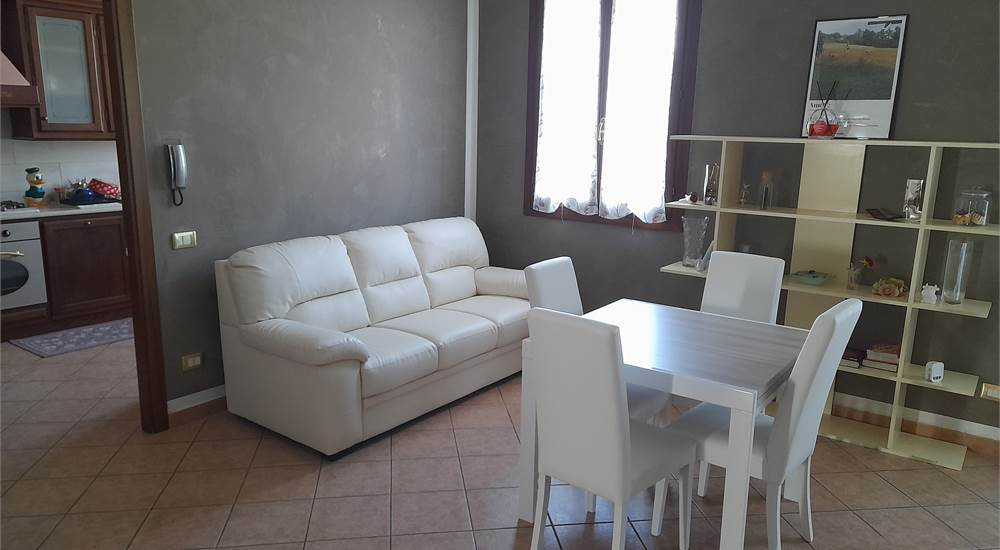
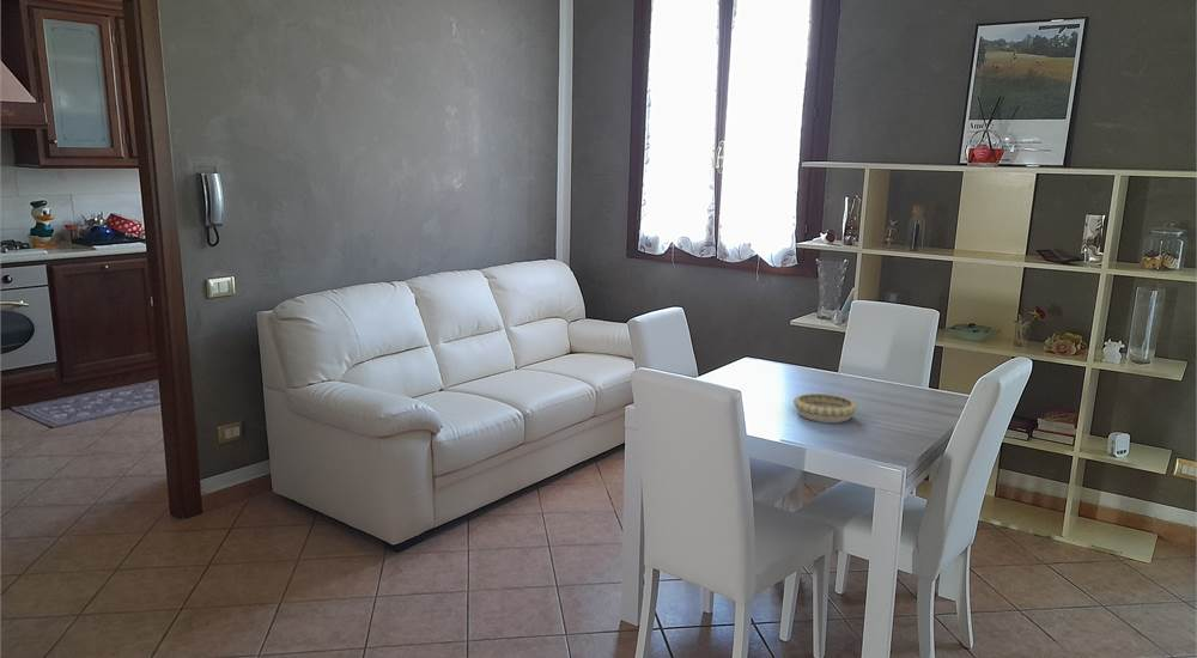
+ decorative bowl [792,392,858,424]
